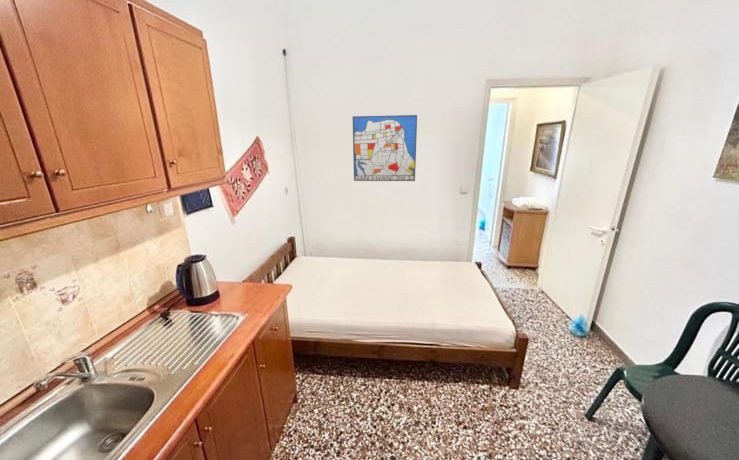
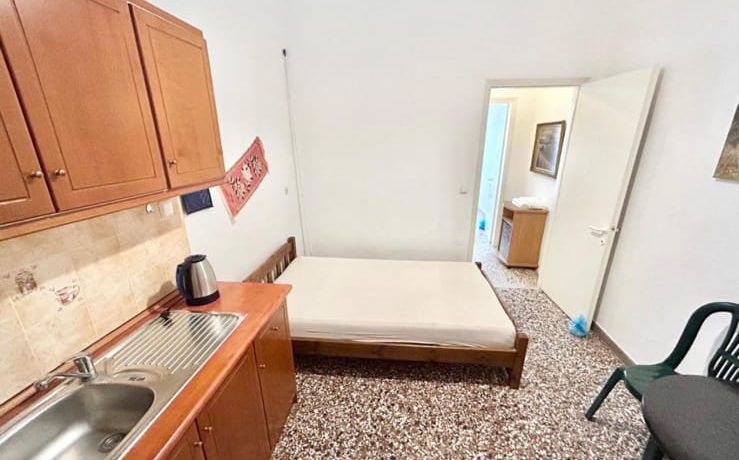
- wall art [352,114,418,182]
